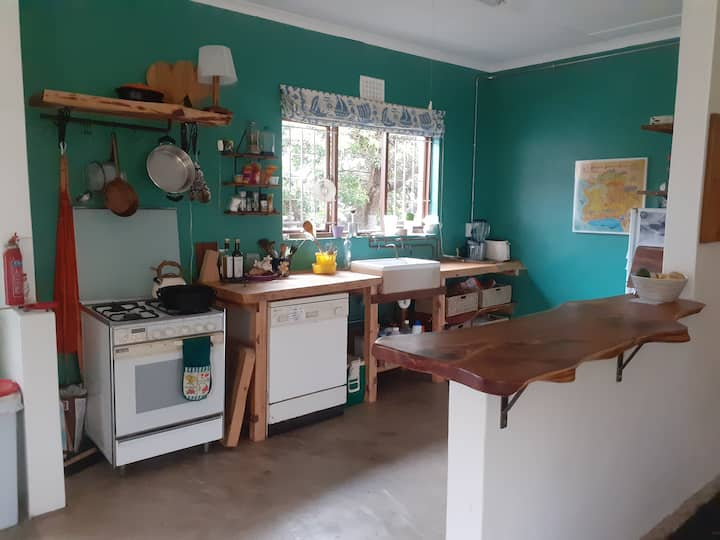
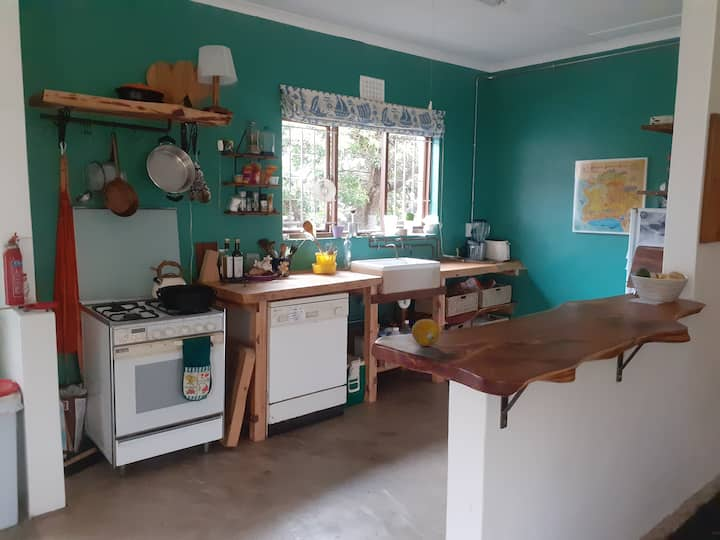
+ fruit [411,318,441,347]
